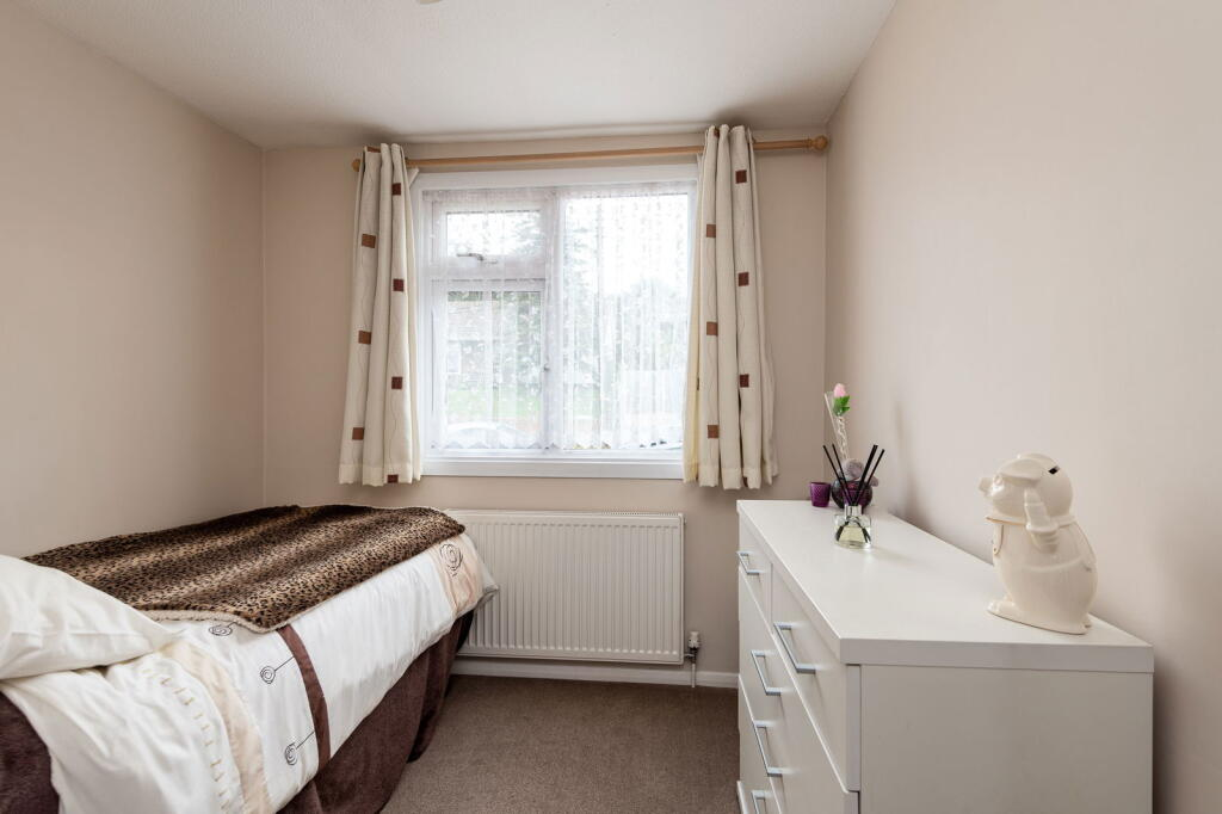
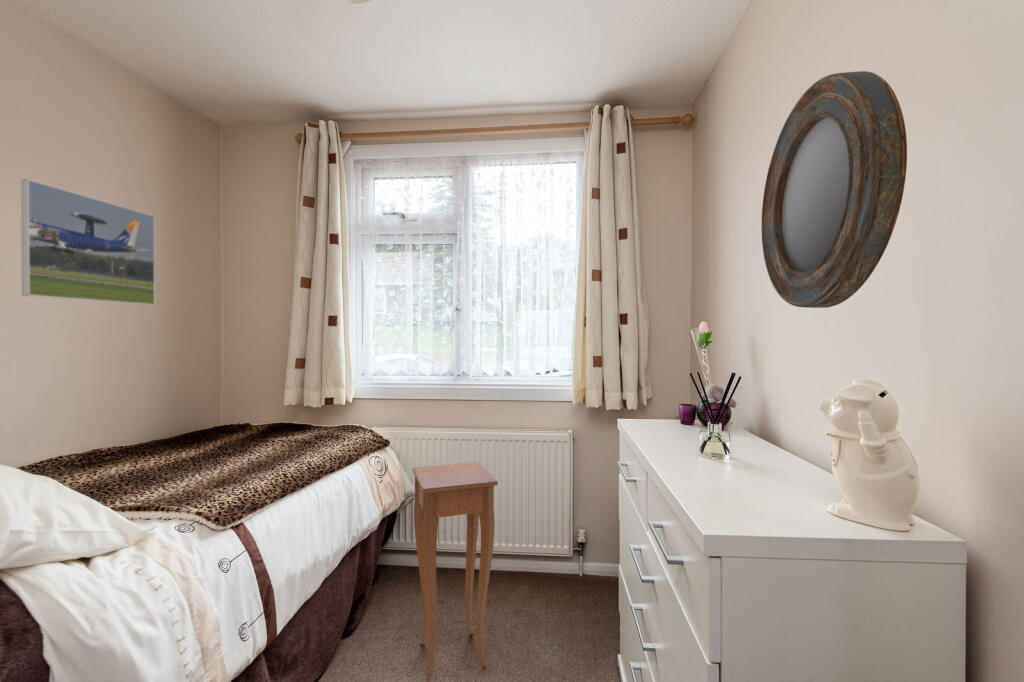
+ home mirror [760,70,908,309]
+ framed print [20,178,156,306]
+ side table [412,461,499,682]
